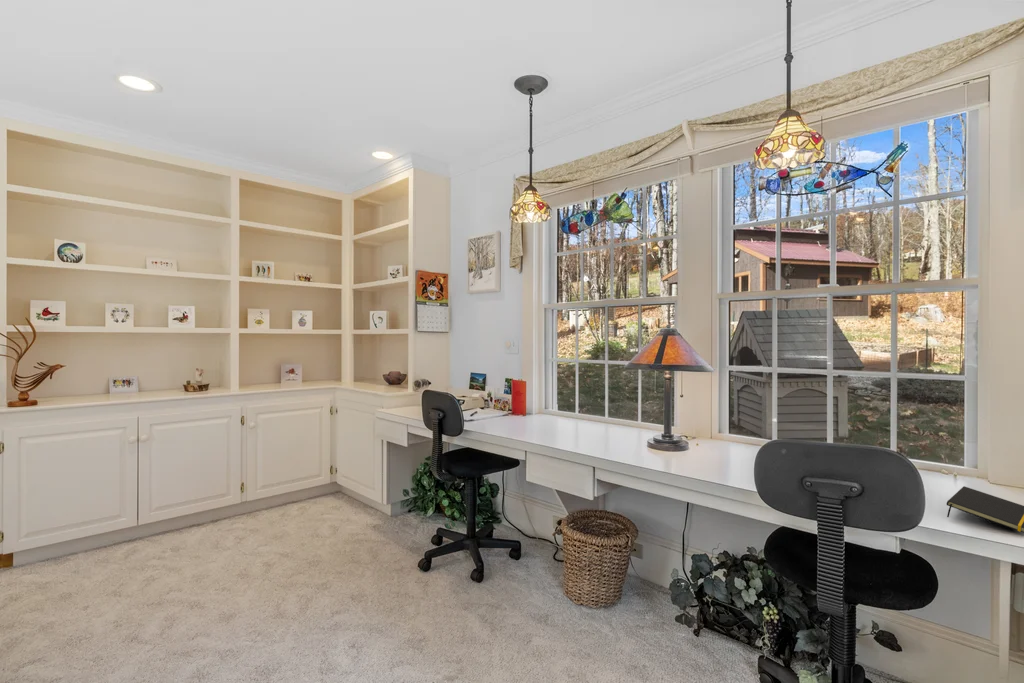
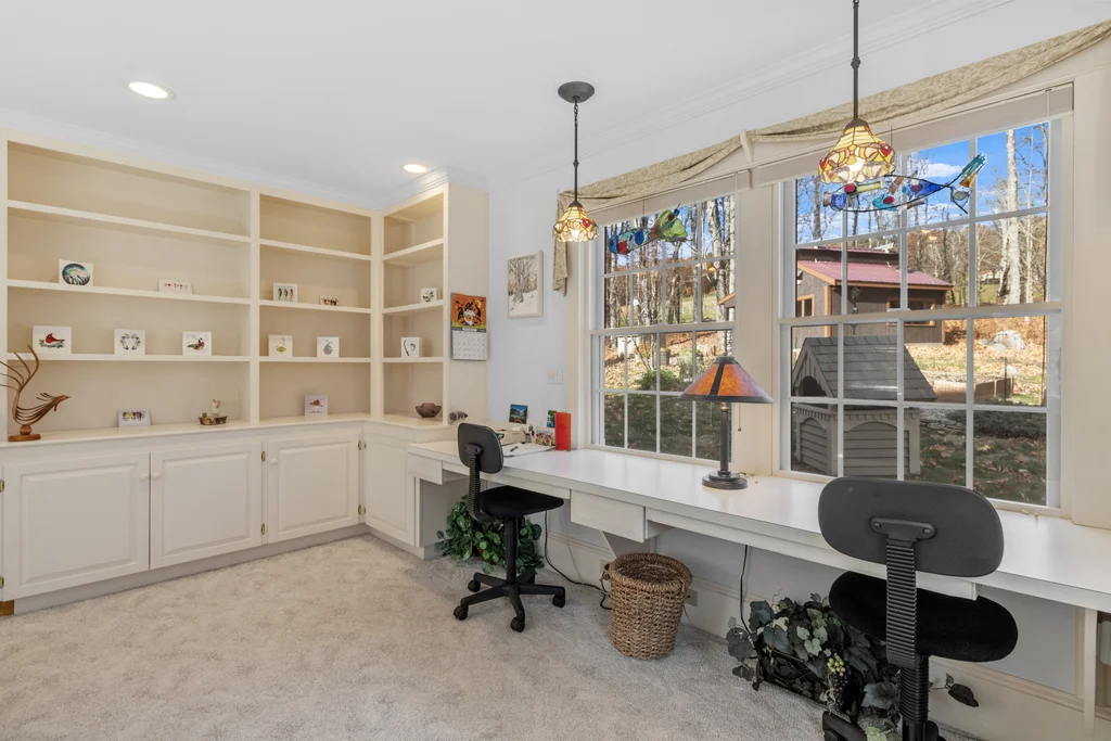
- notepad [946,485,1024,534]
